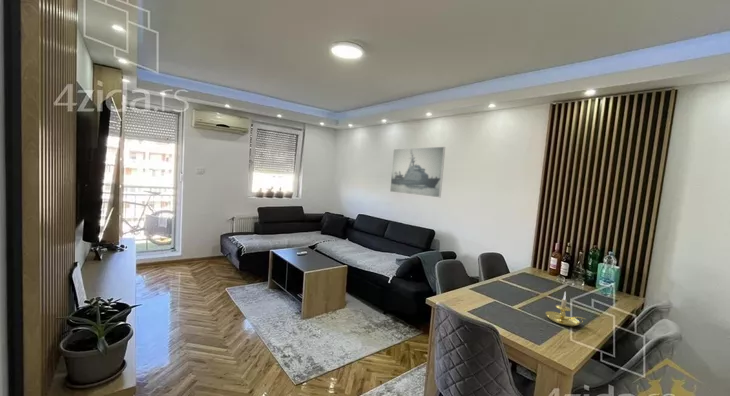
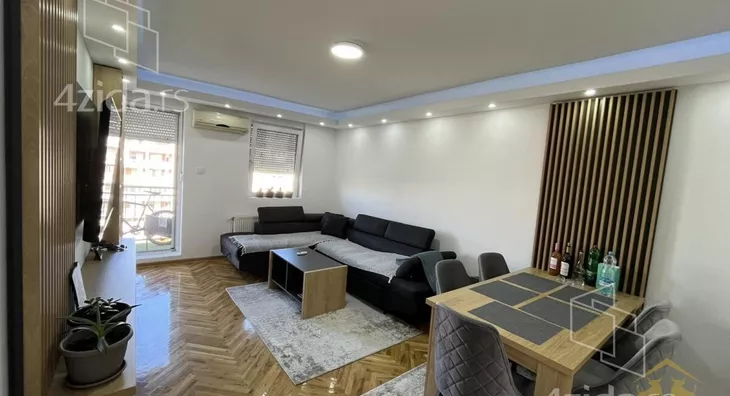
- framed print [389,146,446,198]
- candle holder [545,291,587,327]
